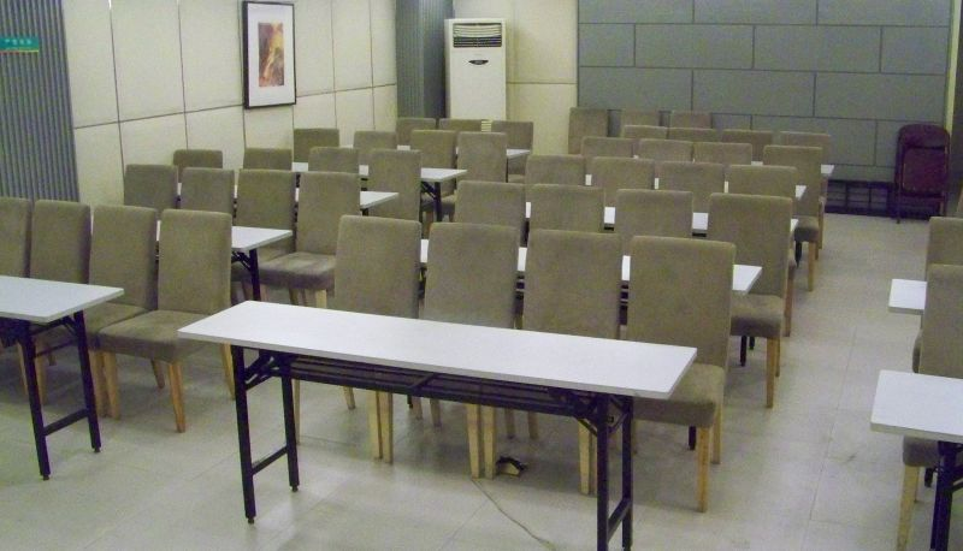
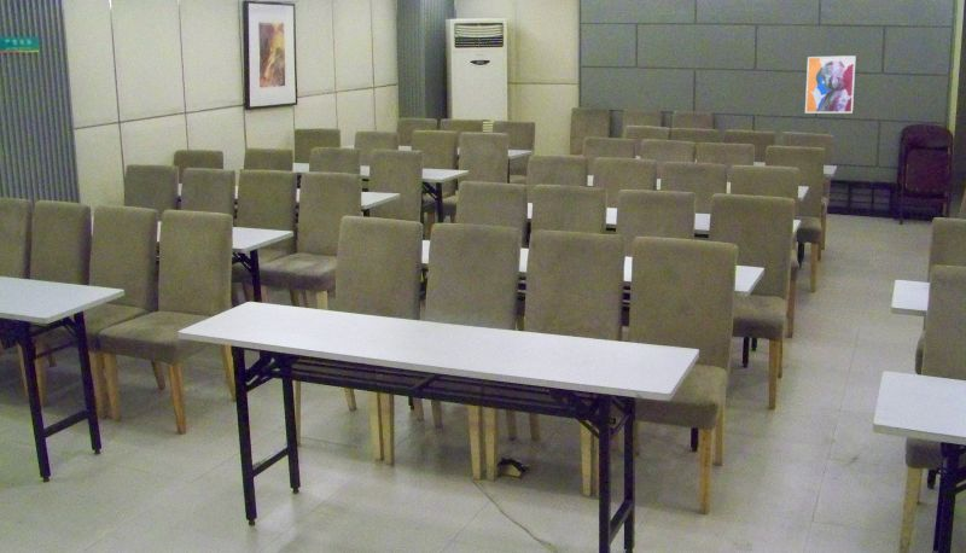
+ wall art [804,54,857,115]
